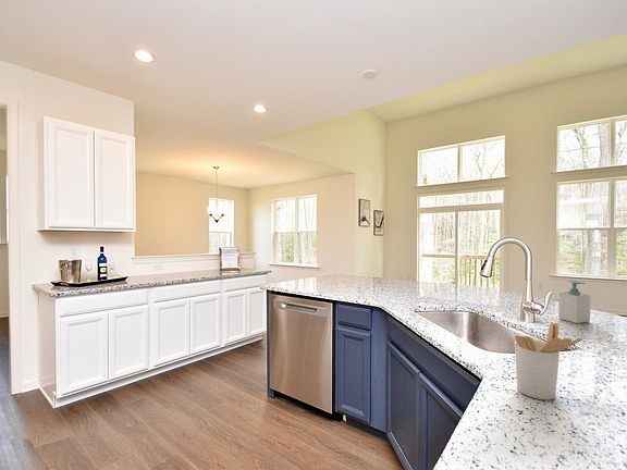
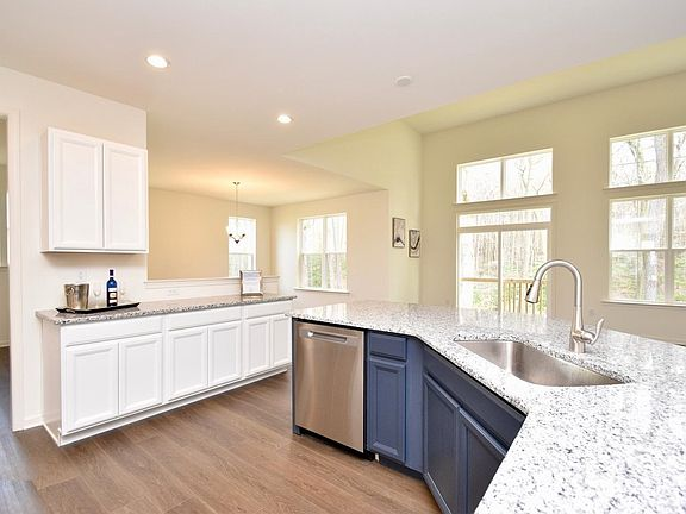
- soap bottle [557,280,591,324]
- utensil holder [514,322,583,401]
